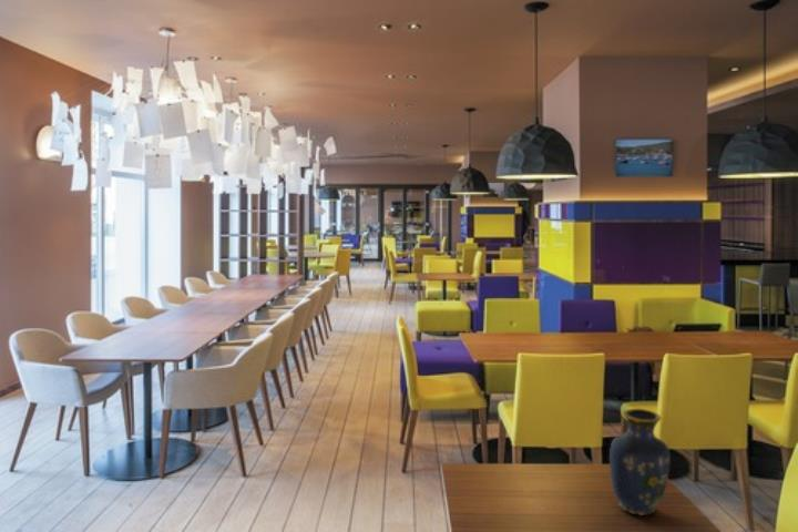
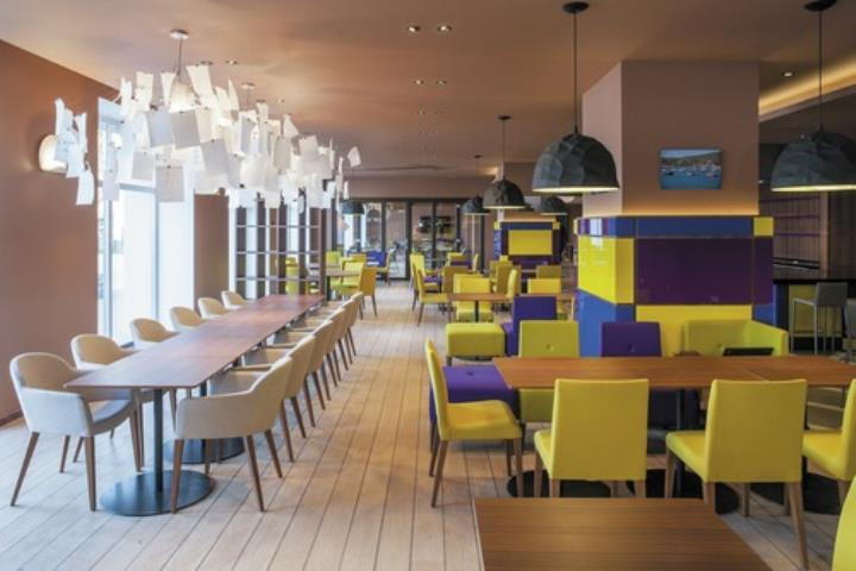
- vase [608,408,672,516]
